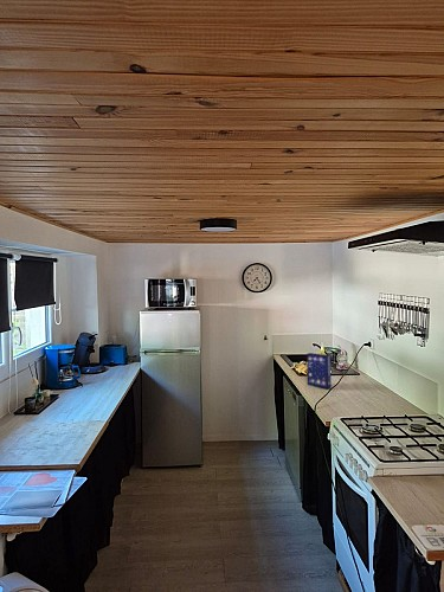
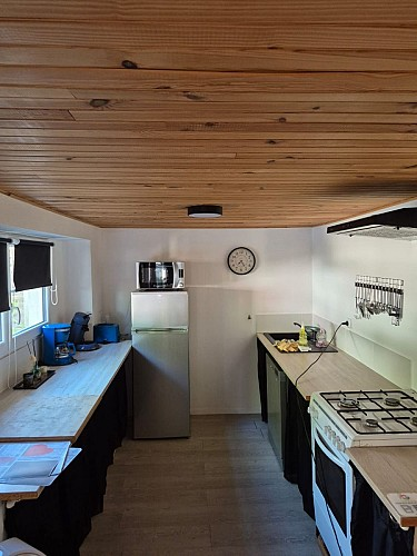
- cereal box [305,352,333,390]
